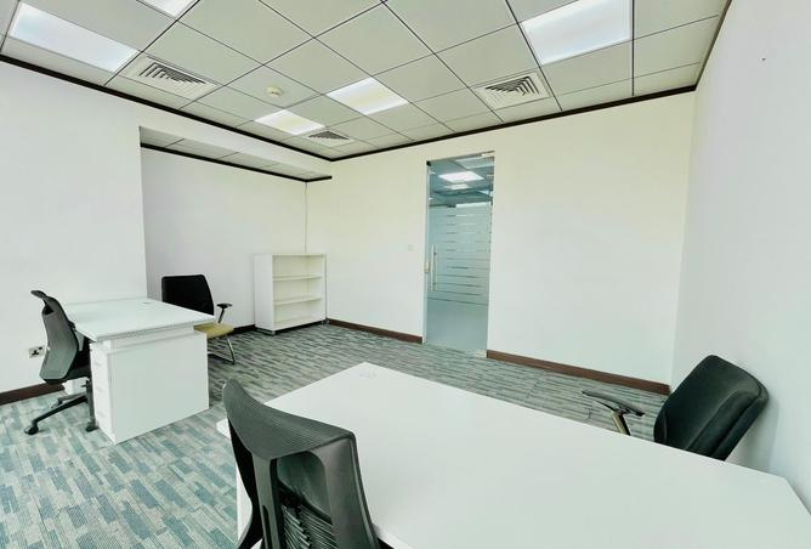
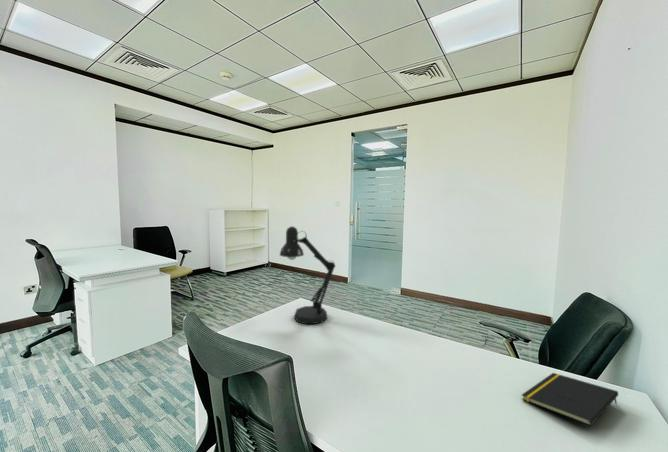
+ notepad [521,372,619,427]
+ desk lamp [279,225,337,325]
